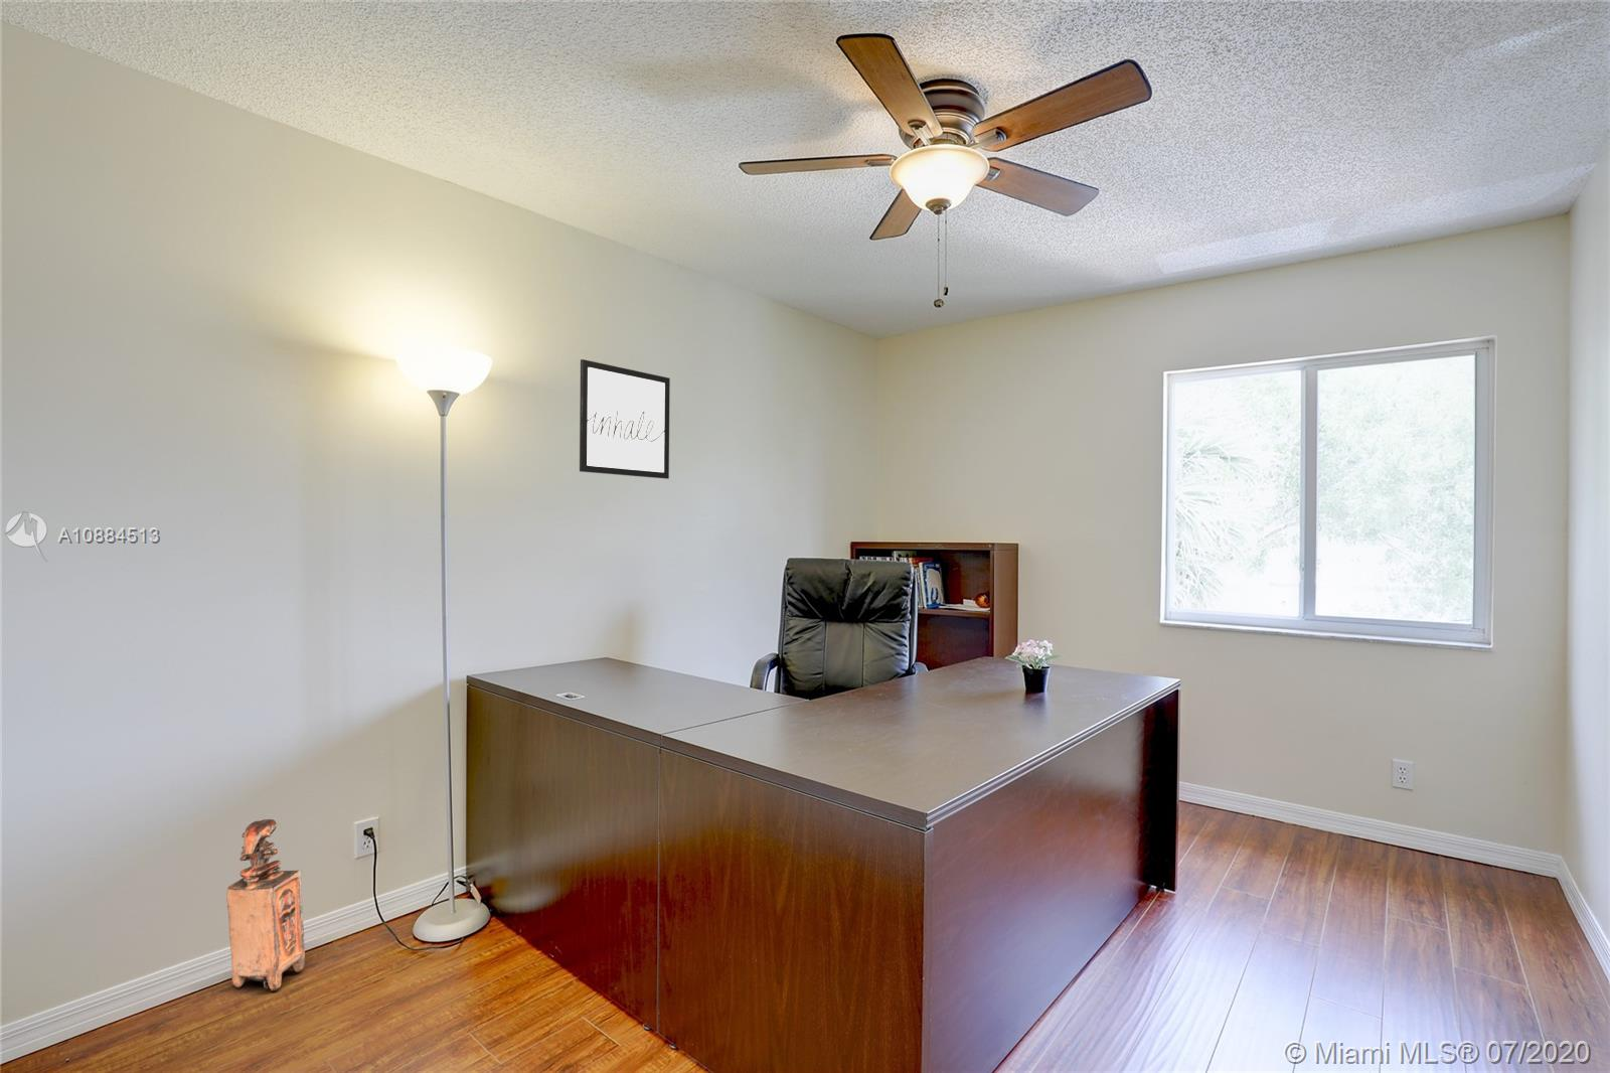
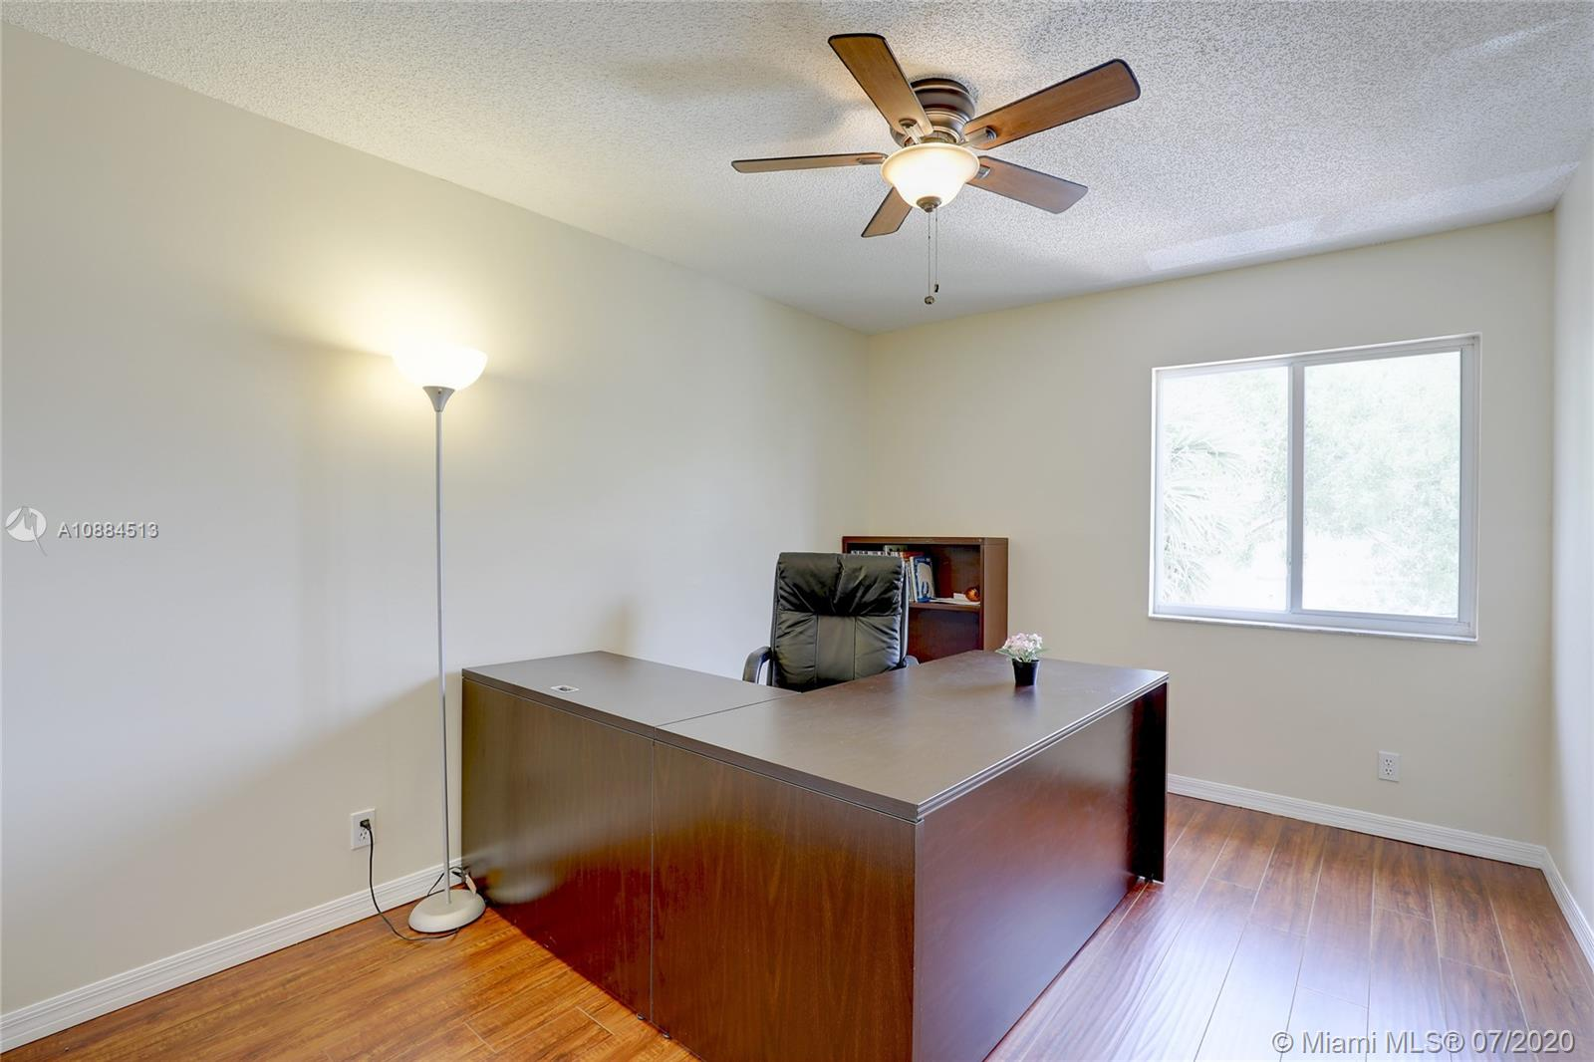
- storage cabinet [225,818,306,993]
- wall art [578,358,672,480]
